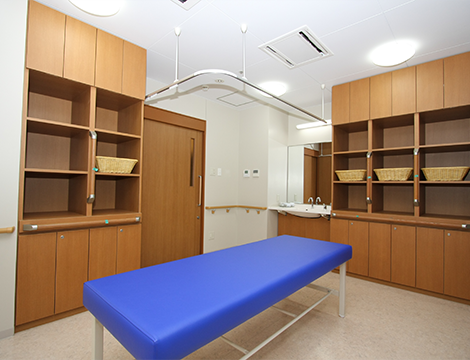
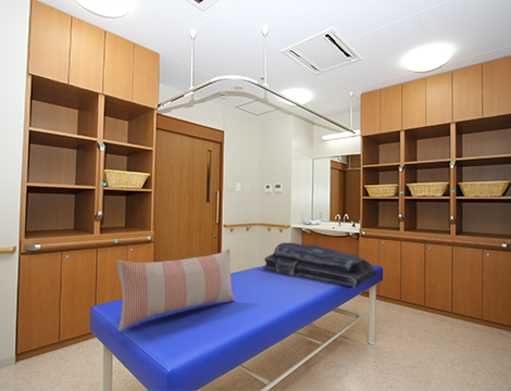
+ pillow [115,248,236,332]
+ blanket [263,241,378,288]
